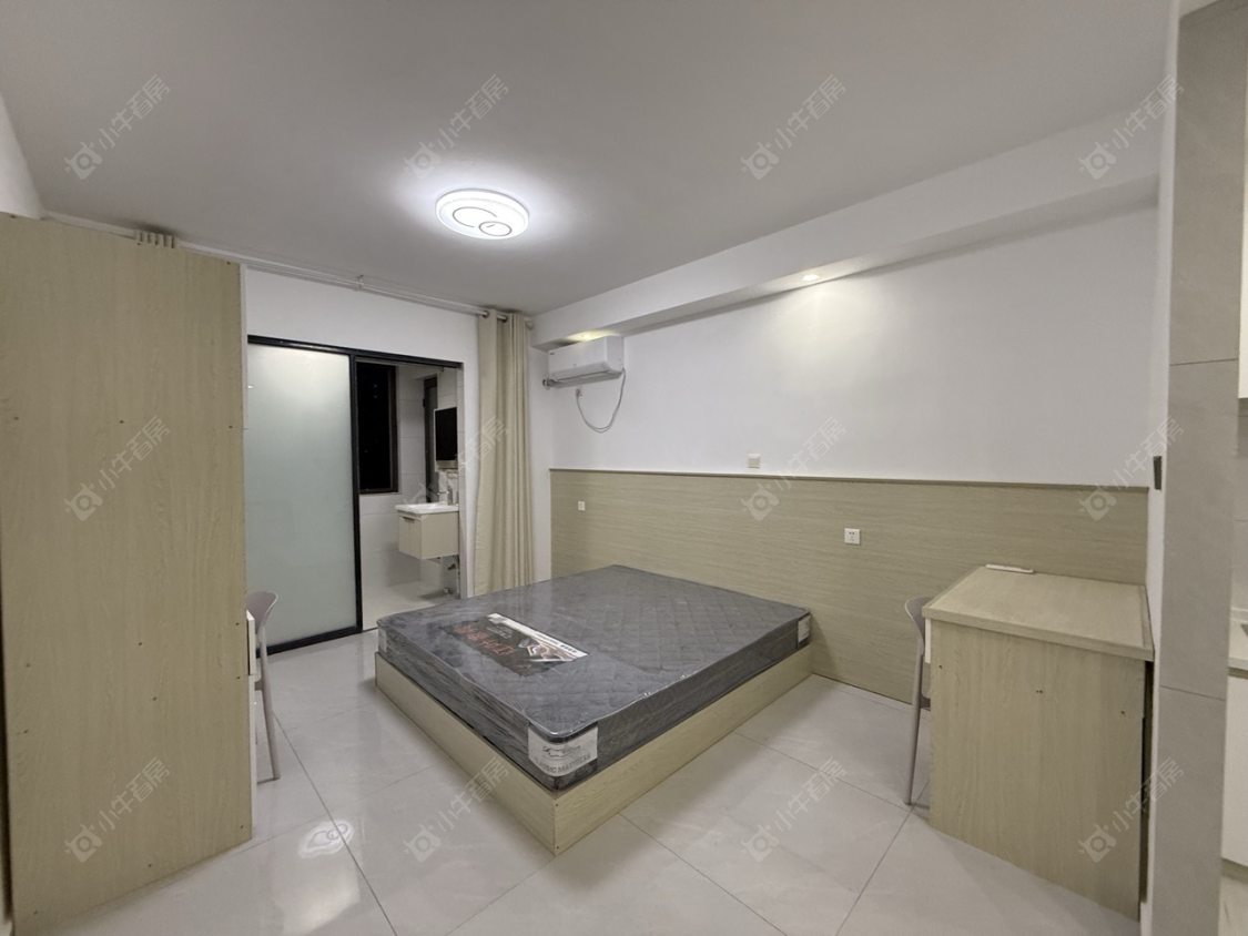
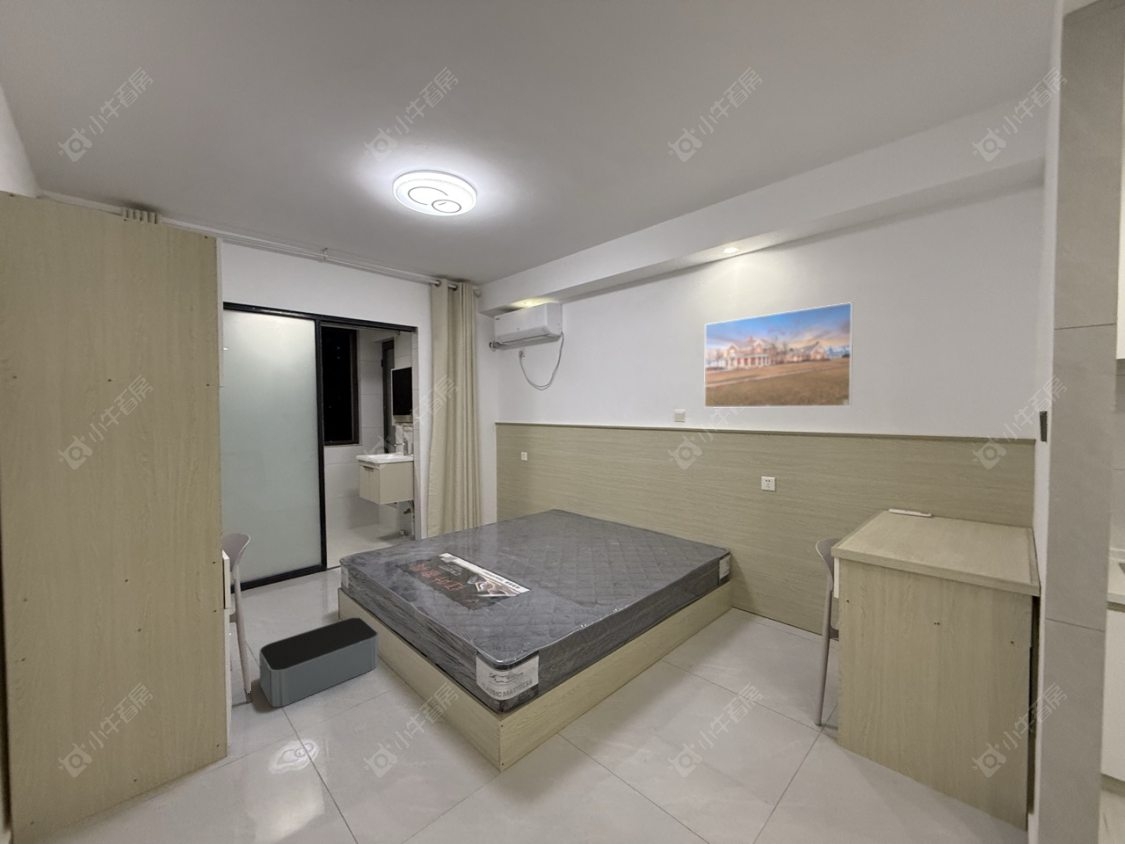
+ storage bin [258,616,379,708]
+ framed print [703,301,854,409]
